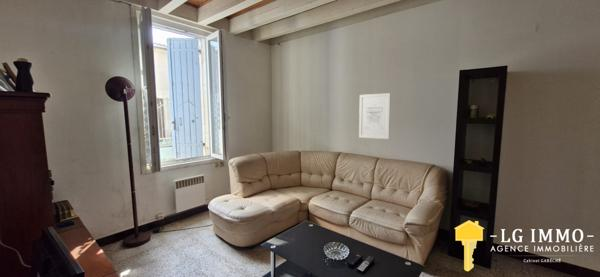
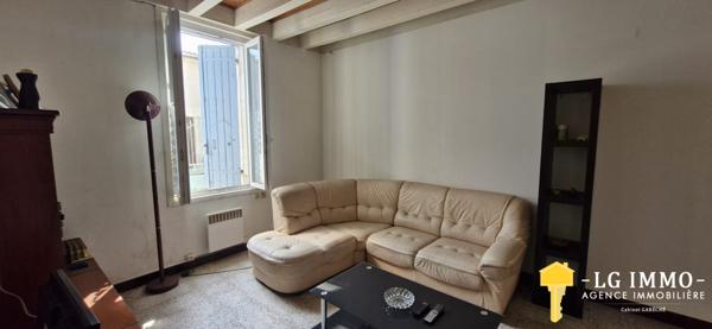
- wall art [358,92,391,140]
